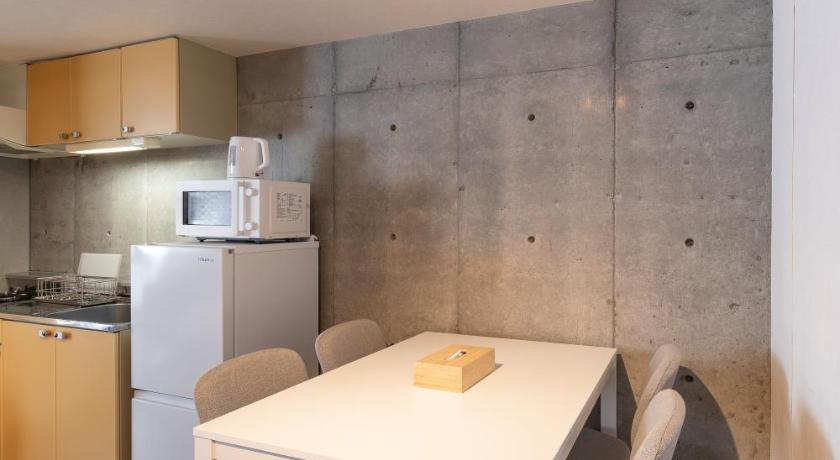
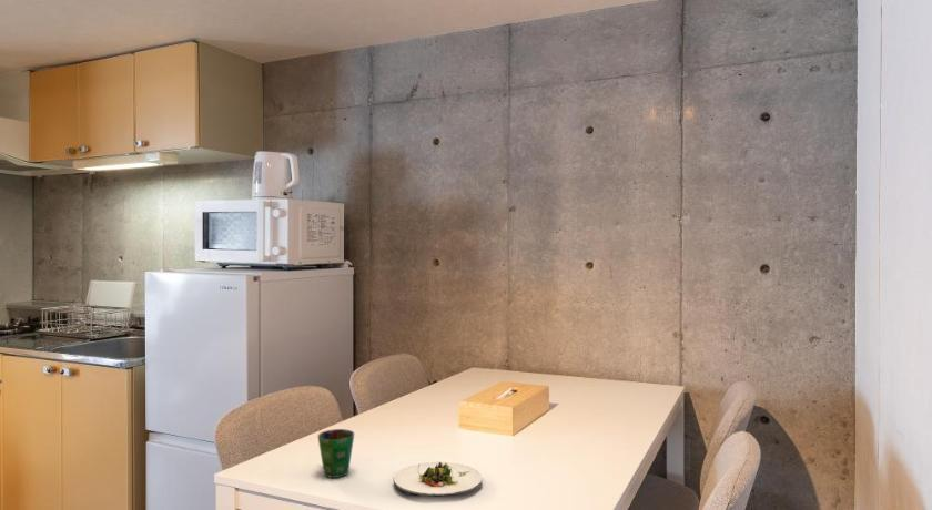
+ salad plate [392,461,484,498]
+ cup [316,428,355,479]
